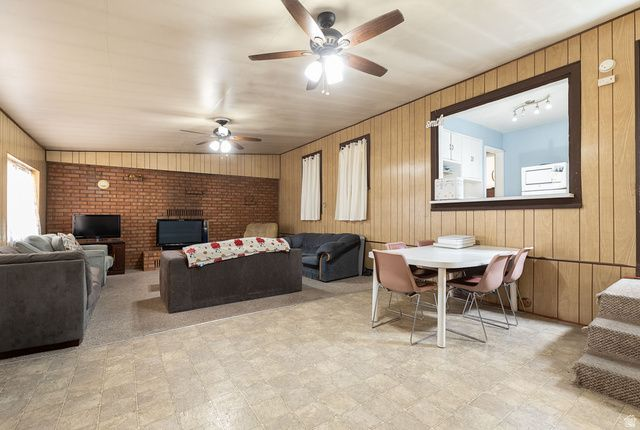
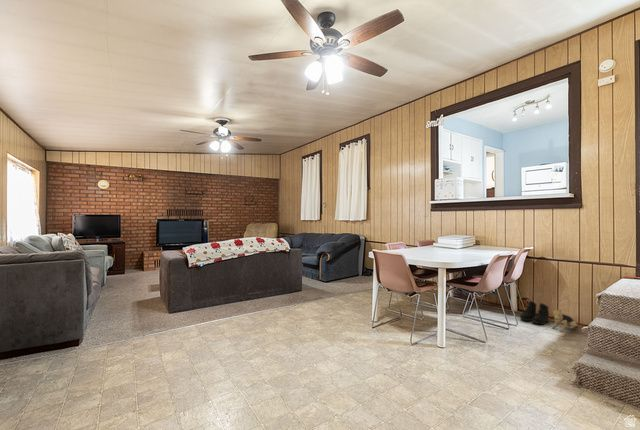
+ boots [519,300,550,326]
+ plush toy [551,308,578,332]
